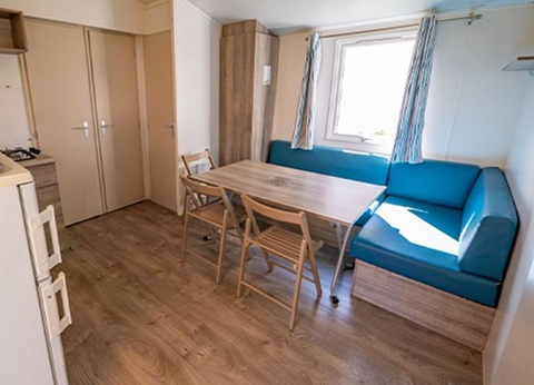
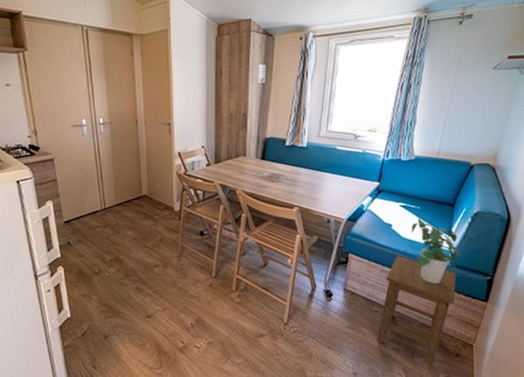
+ potted plant [410,217,462,283]
+ stool [377,255,456,367]
